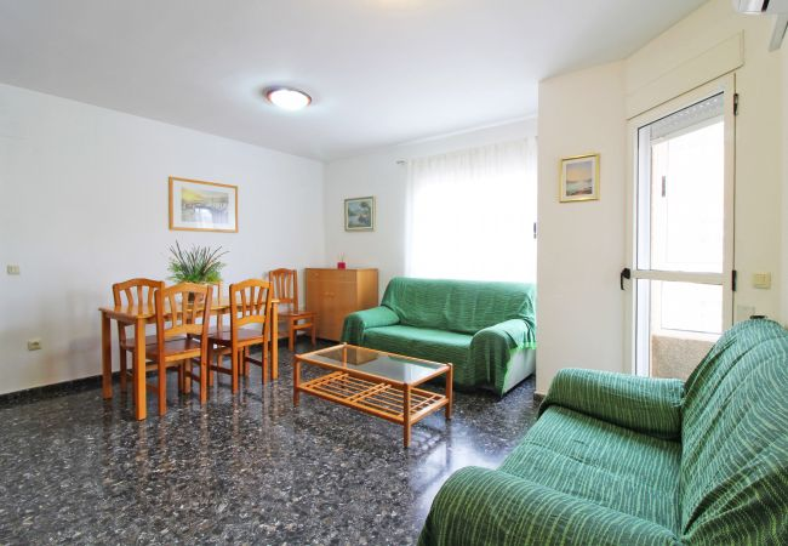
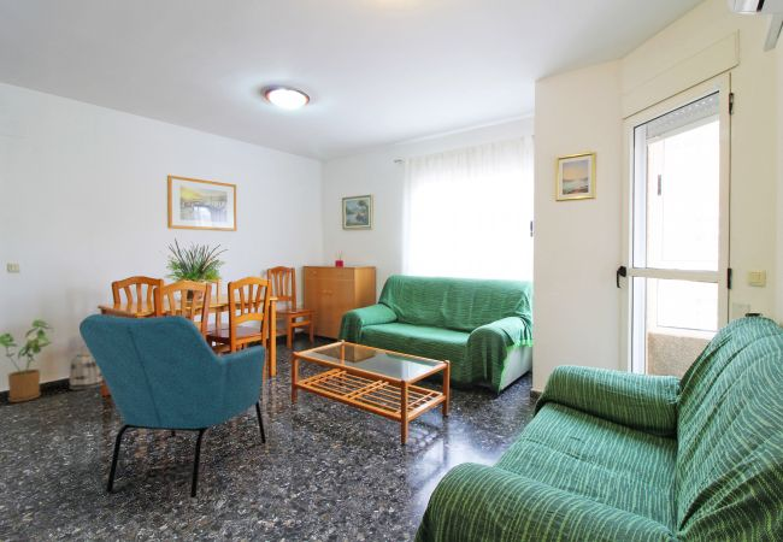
+ house plant [0,319,54,403]
+ armchair [78,313,267,499]
+ basket [69,343,104,390]
